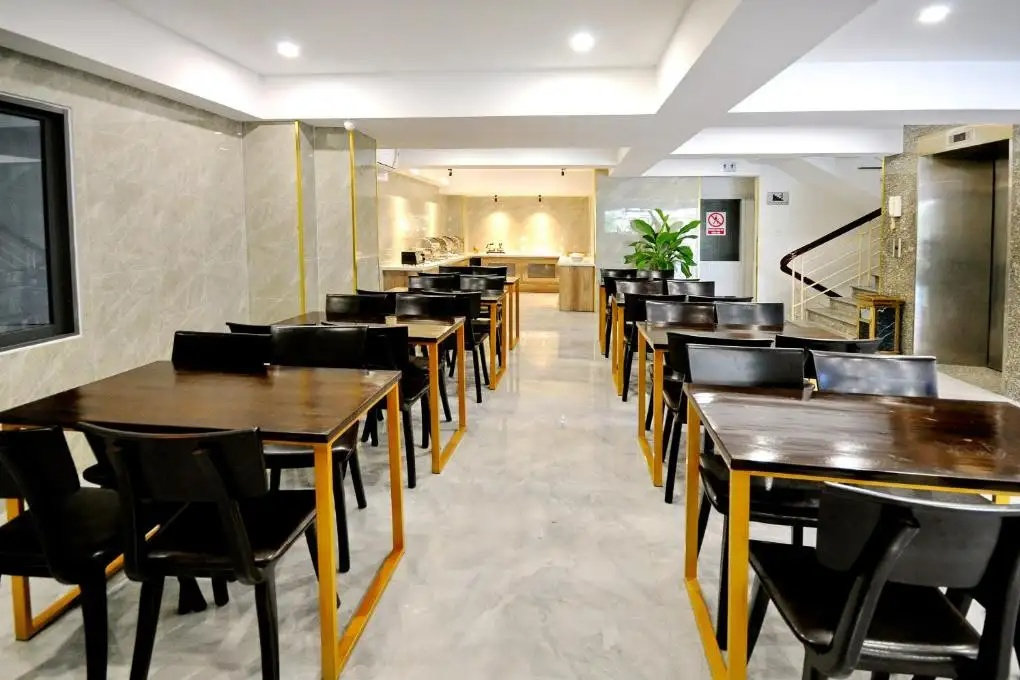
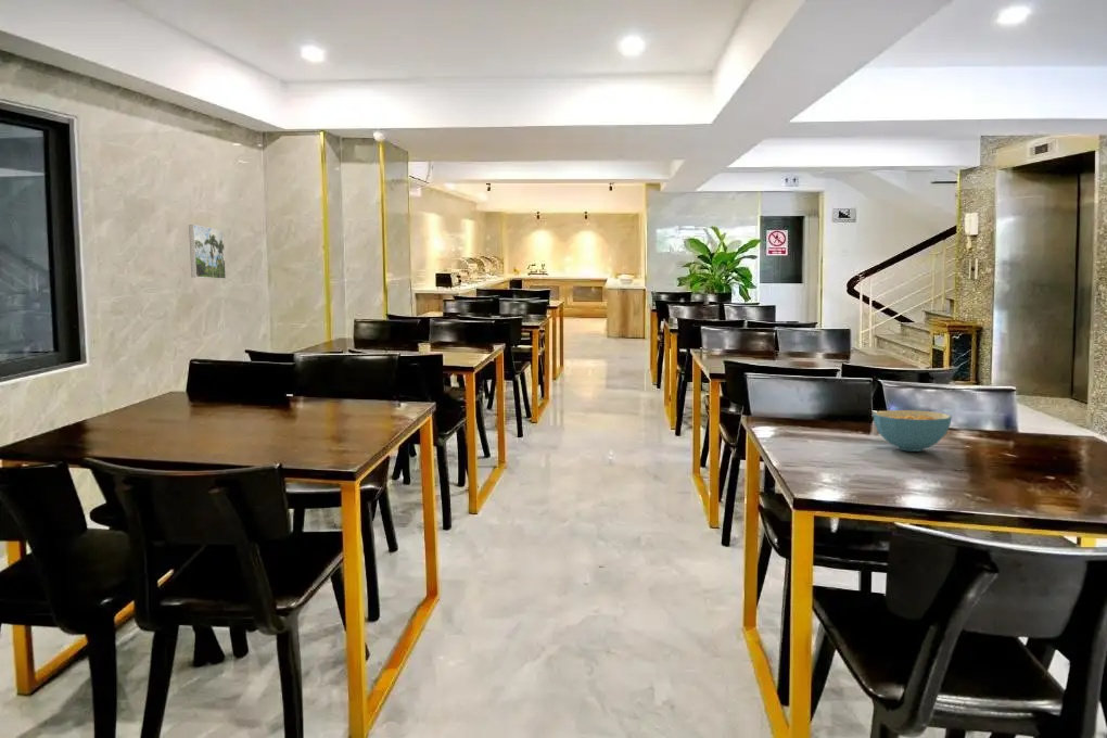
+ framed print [188,224,227,280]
+ cereal bowl [873,409,953,453]
